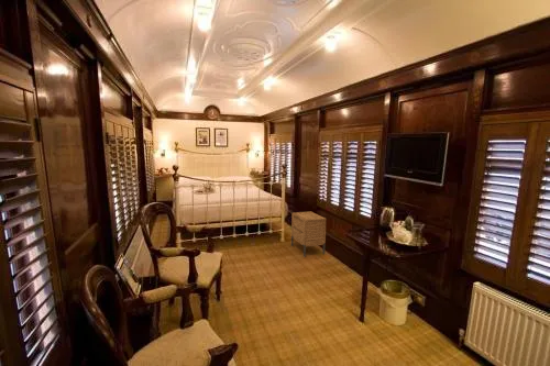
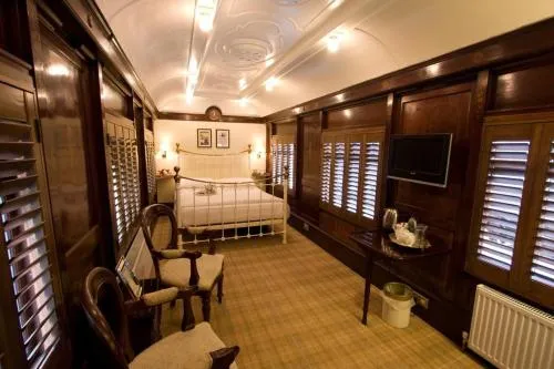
- nightstand [290,211,327,258]
